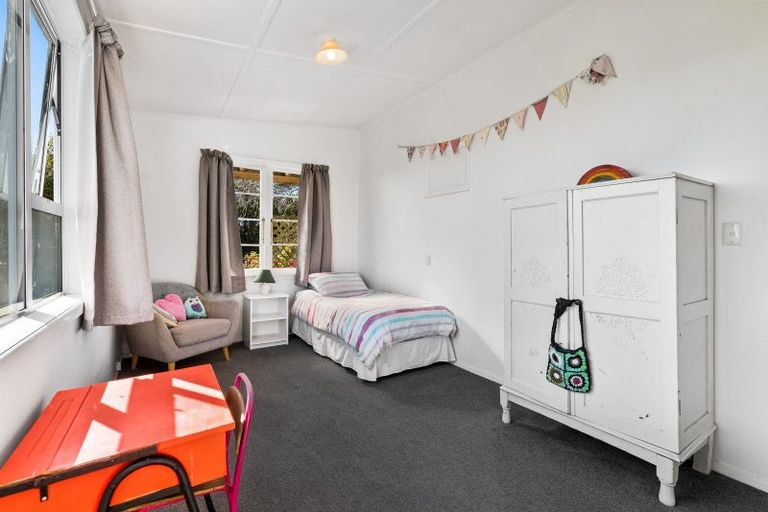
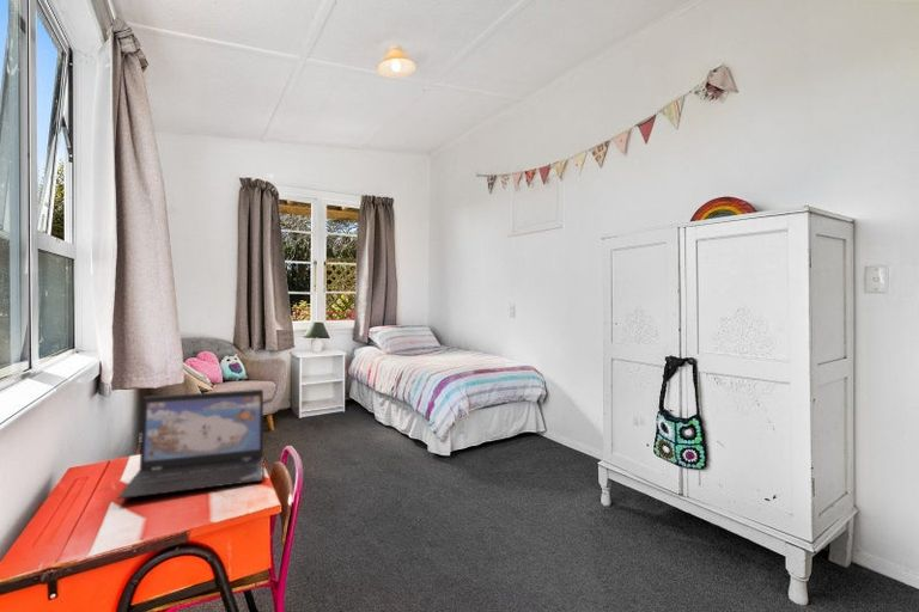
+ laptop [116,388,264,500]
